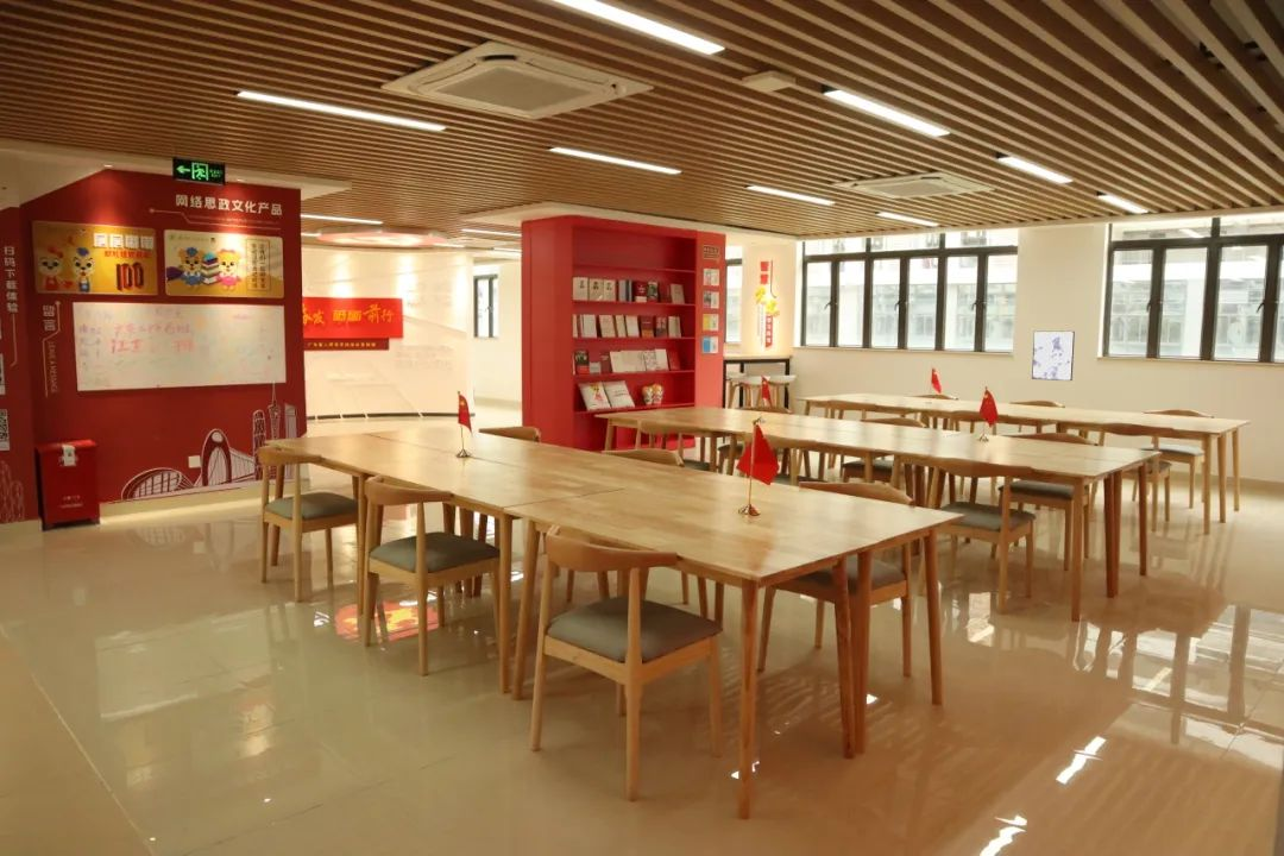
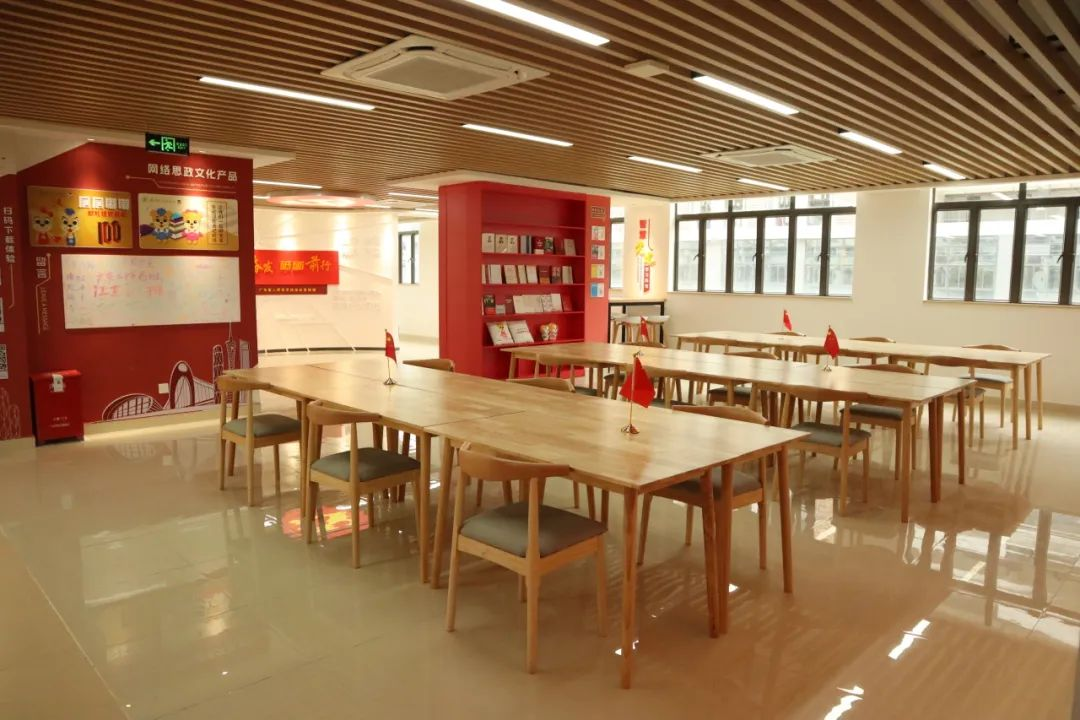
- wall art [1031,331,1076,382]
